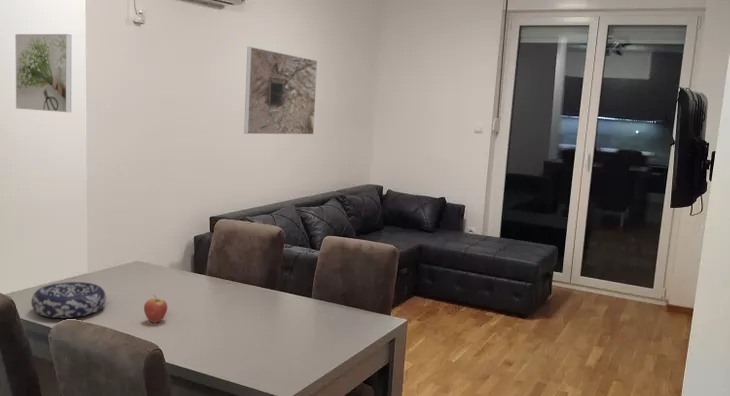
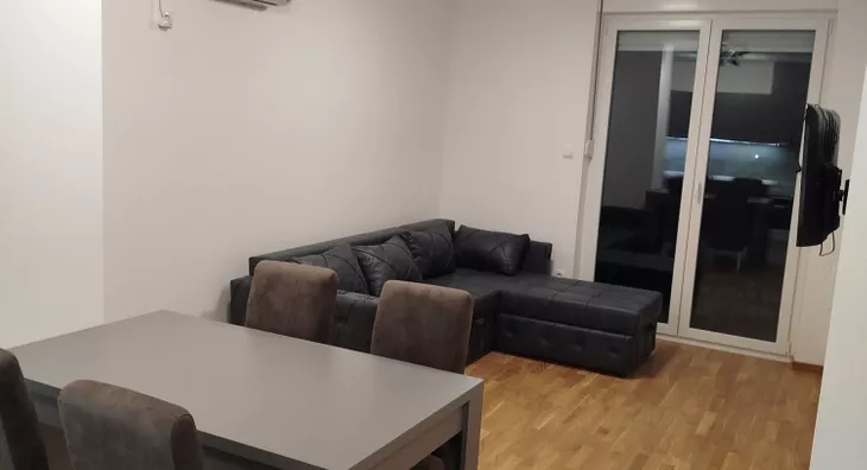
- fruit [143,294,168,324]
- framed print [243,46,318,135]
- decorative bowl [30,281,107,319]
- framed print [14,33,72,113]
